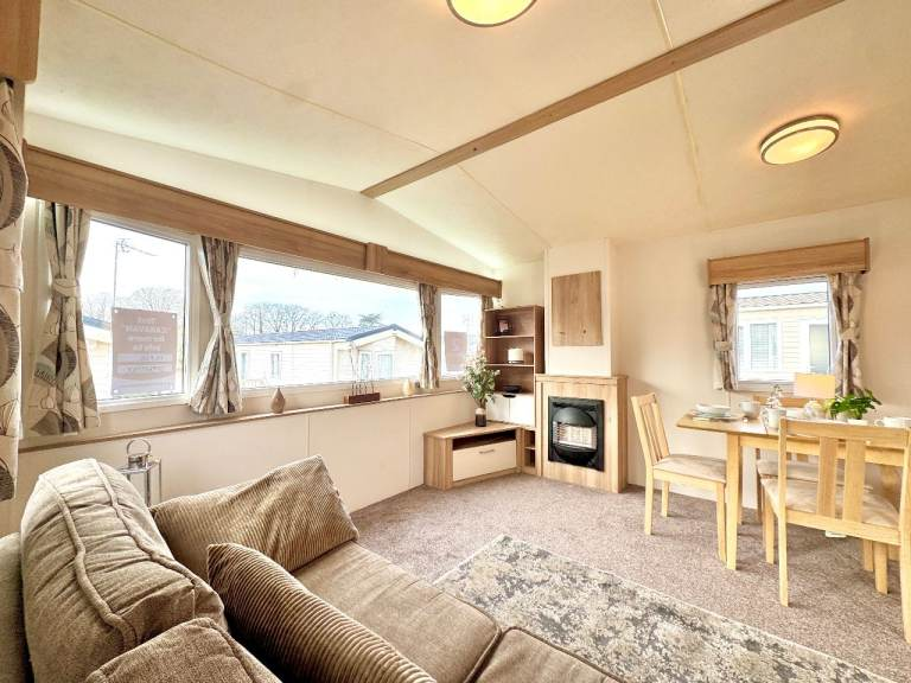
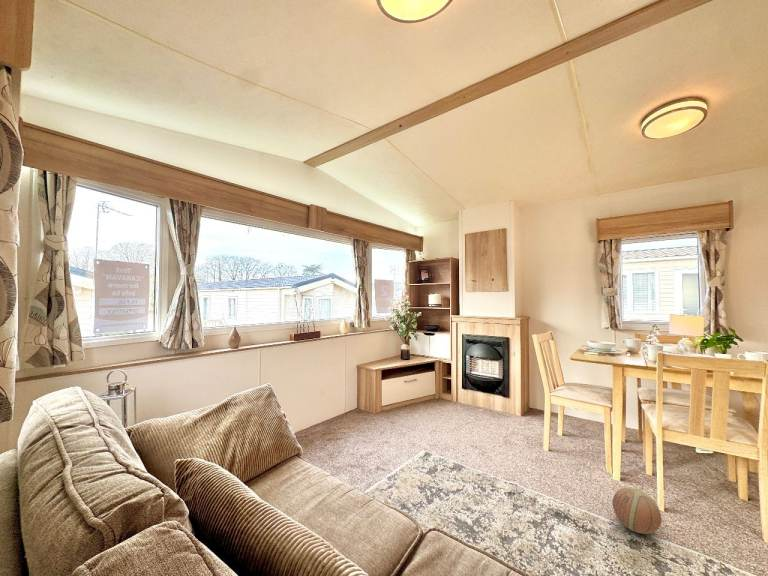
+ ball [611,486,662,535]
